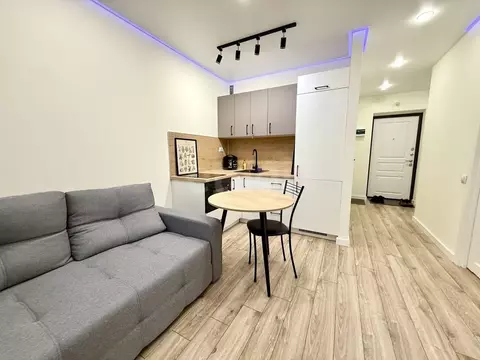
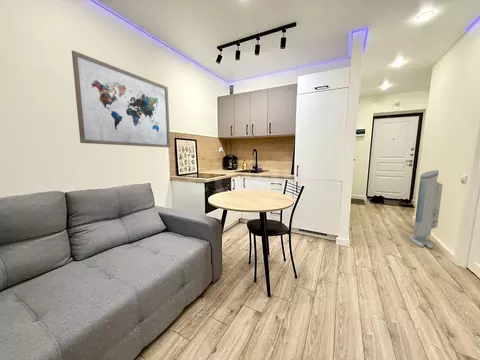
+ wall art [71,49,171,148]
+ air purifier [408,169,444,249]
